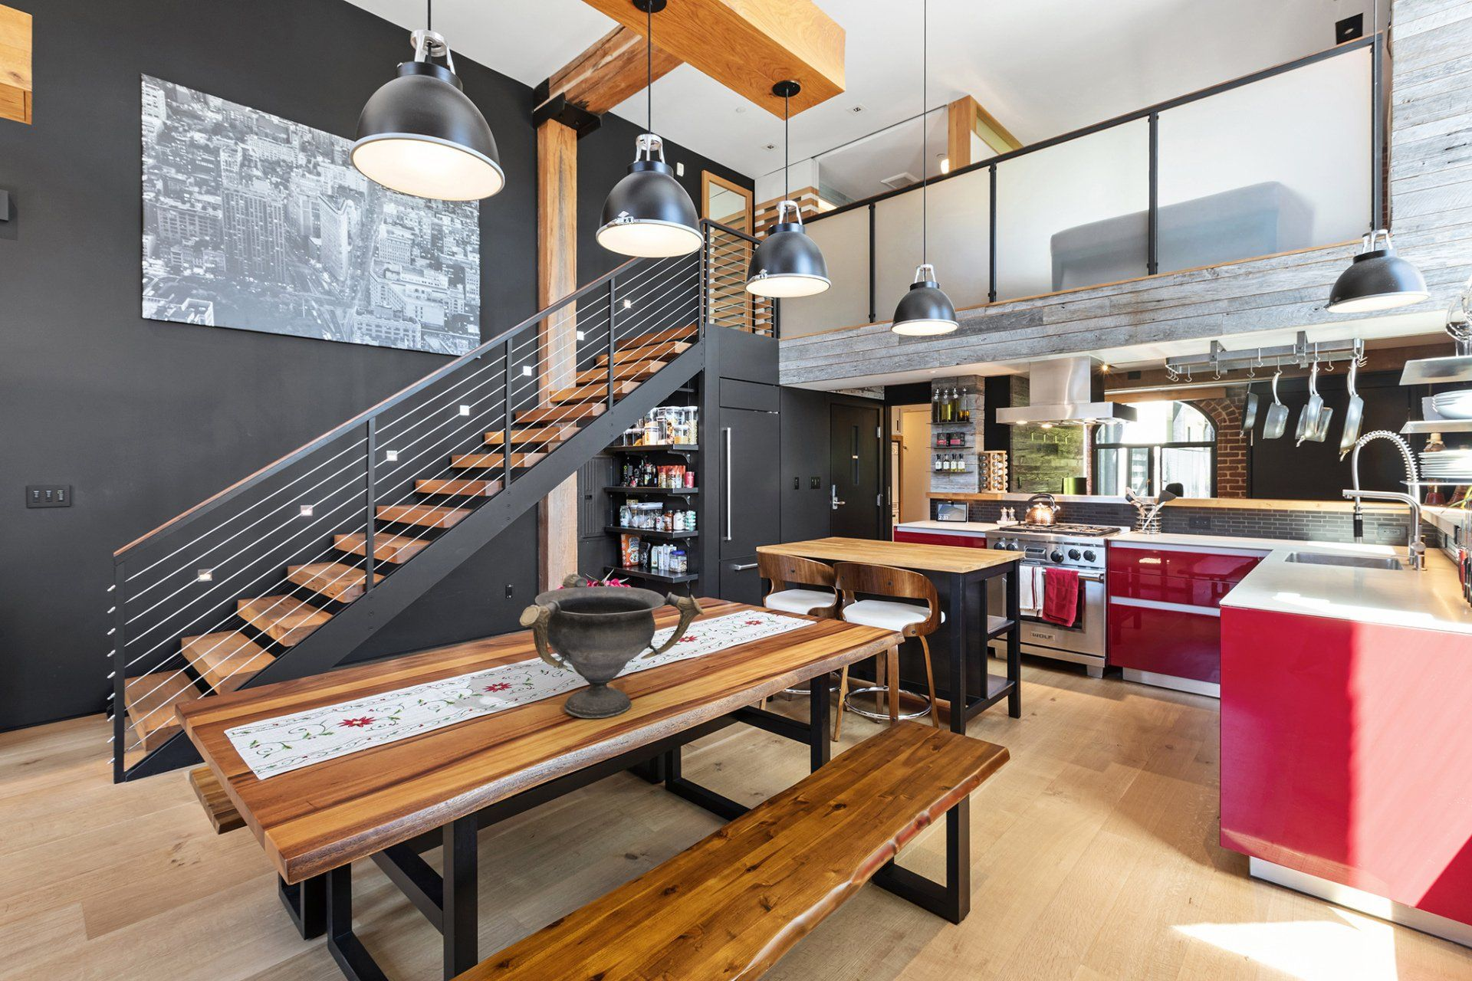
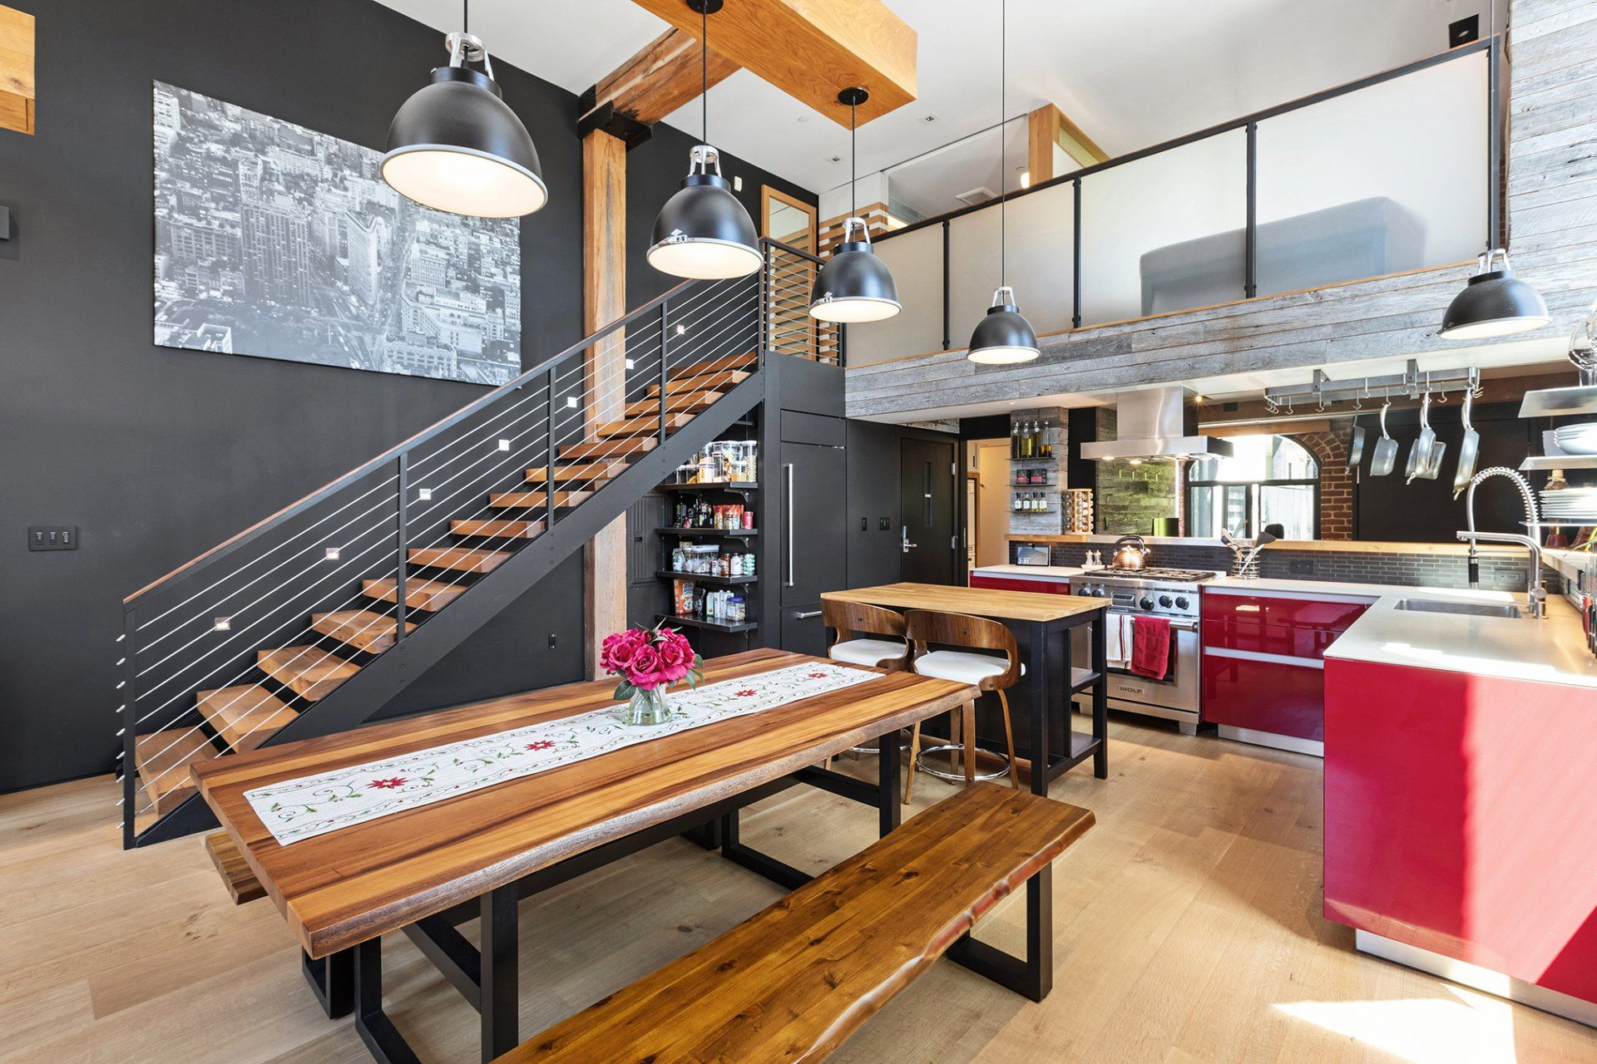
- decorative bowl [519,573,704,719]
